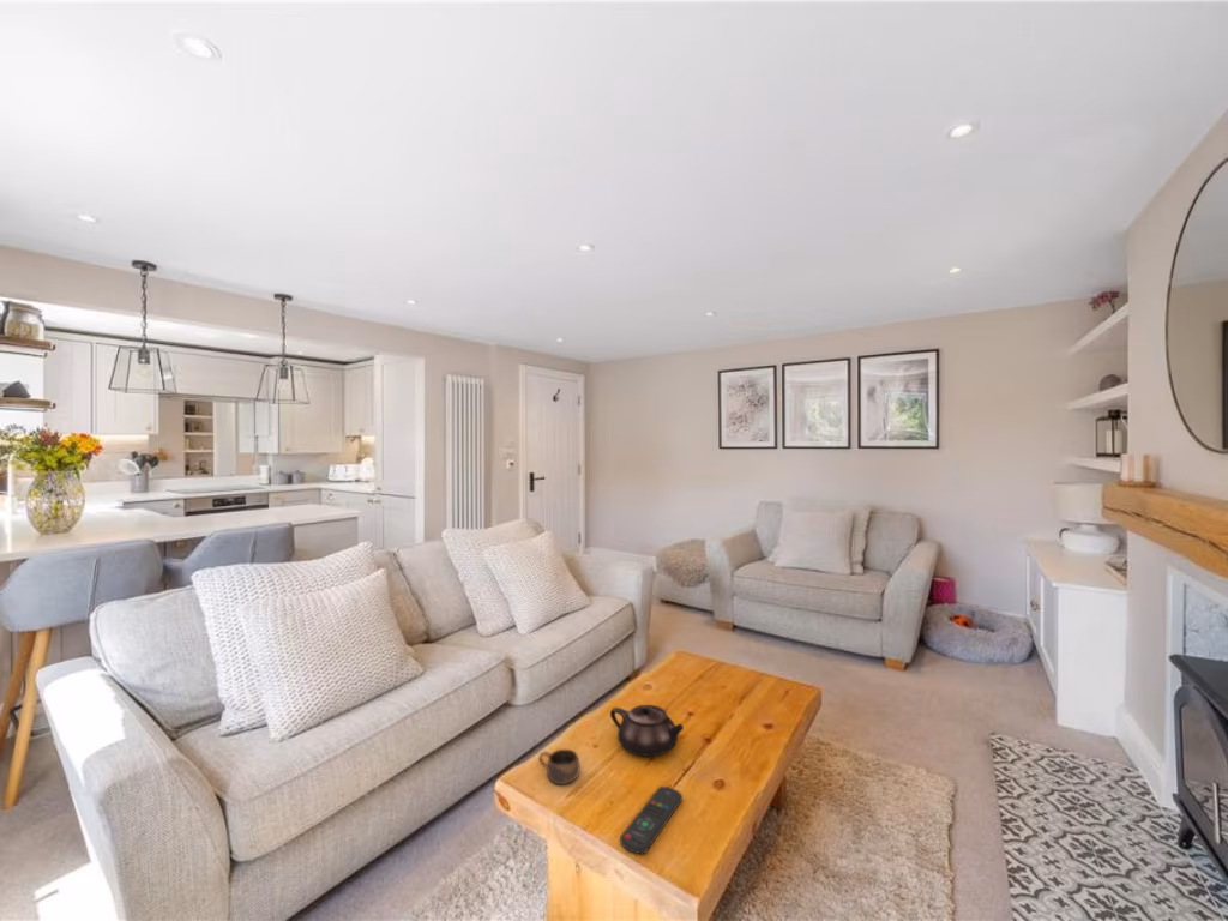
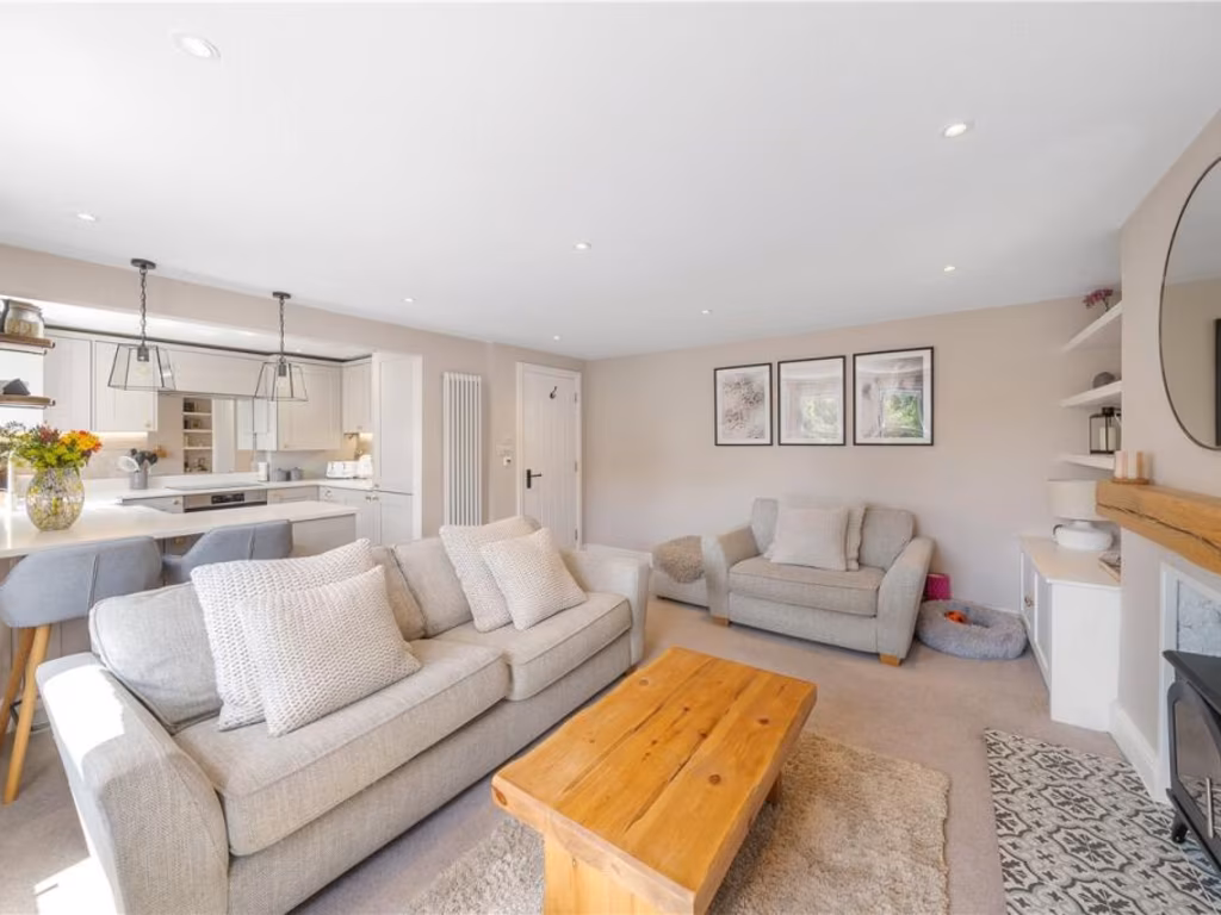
- remote control [619,785,684,855]
- teapot [609,704,685,758]
- cup [538,748,582,785]
